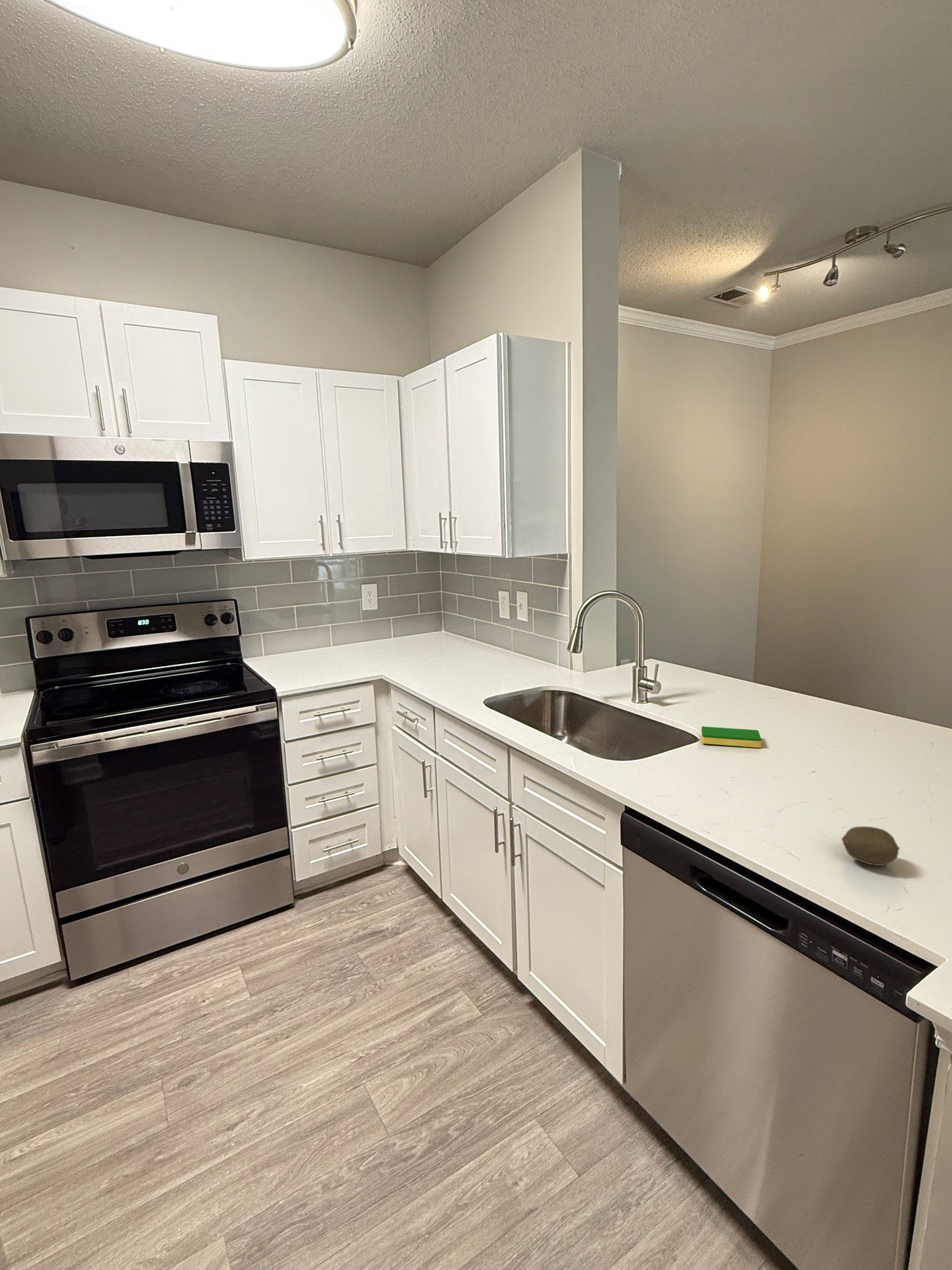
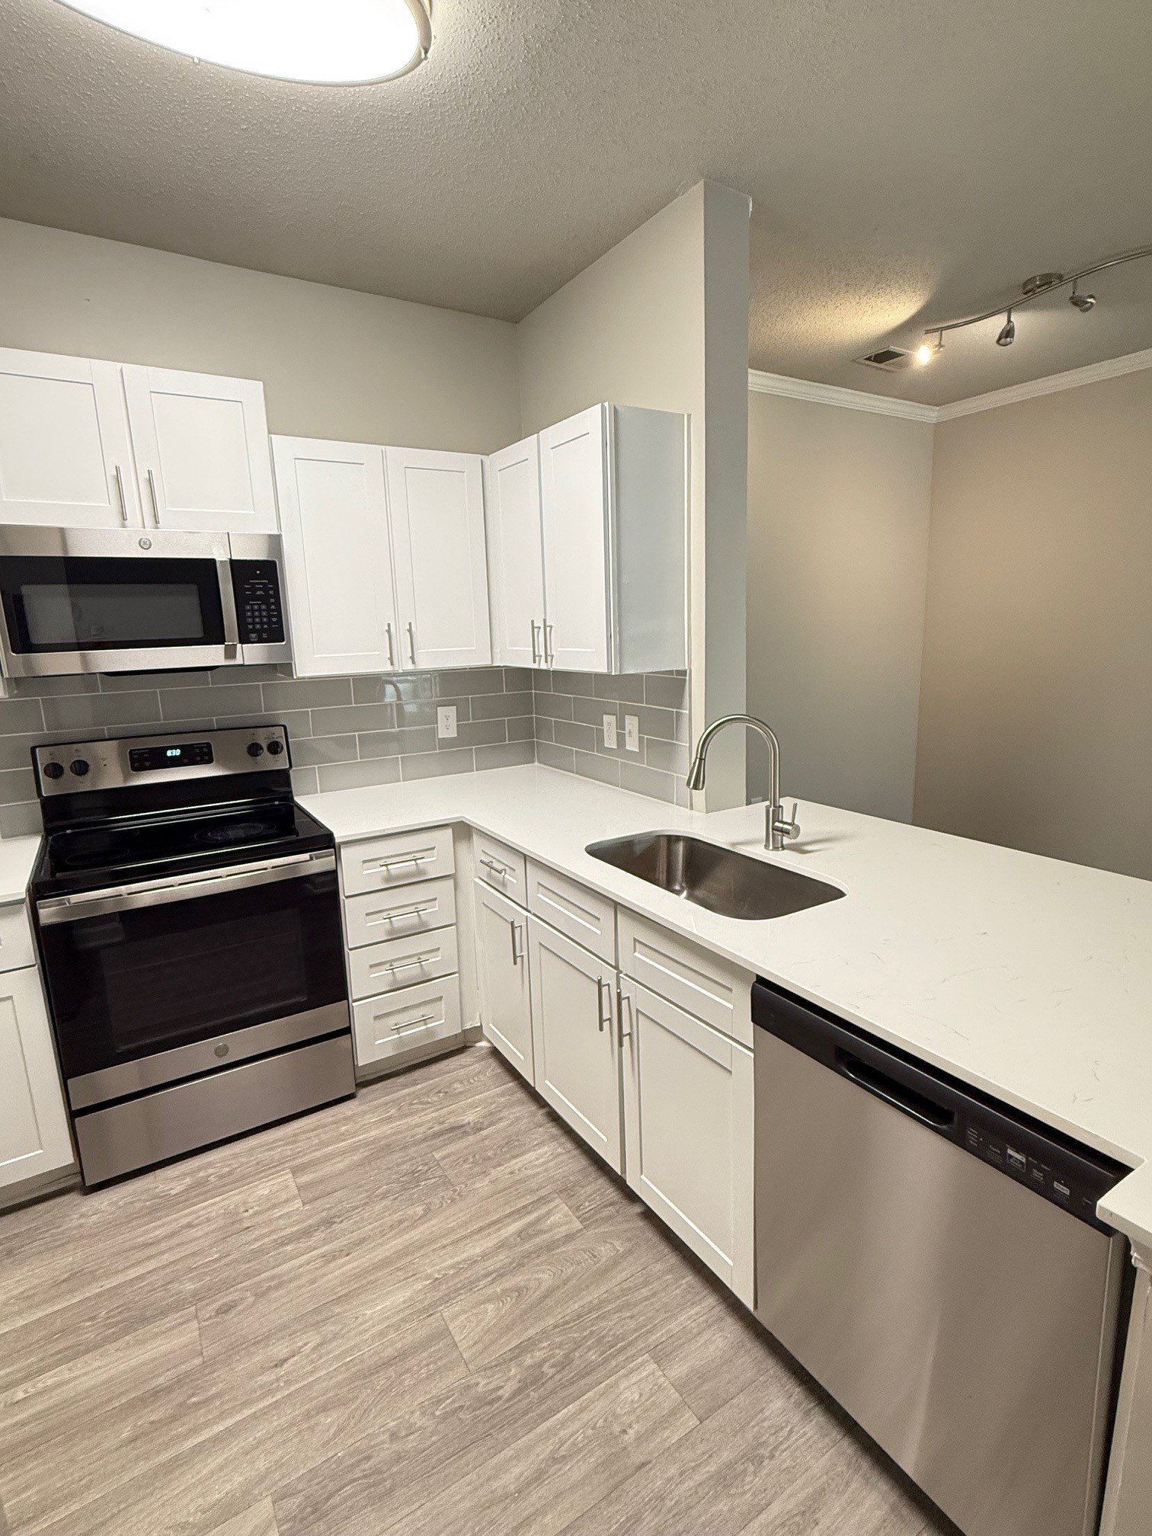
- fruit [841,826,900,866]
- dish sponge [701,726,762,748]
